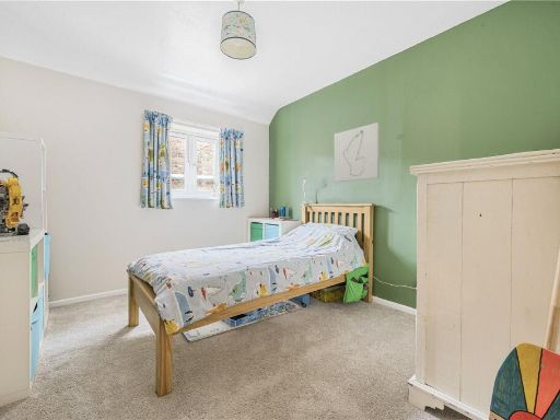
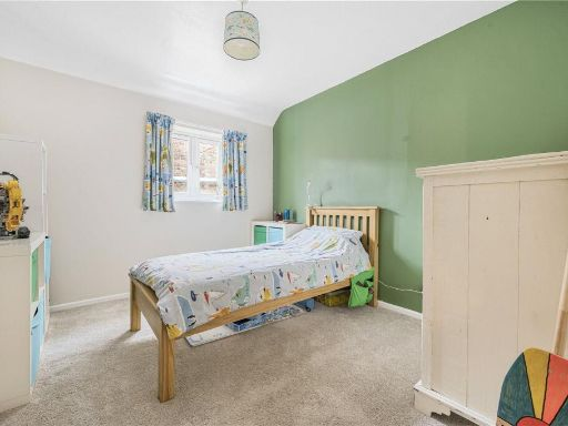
- wall art [334,121,381,183]
